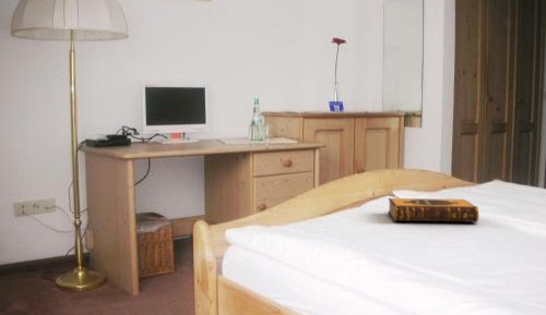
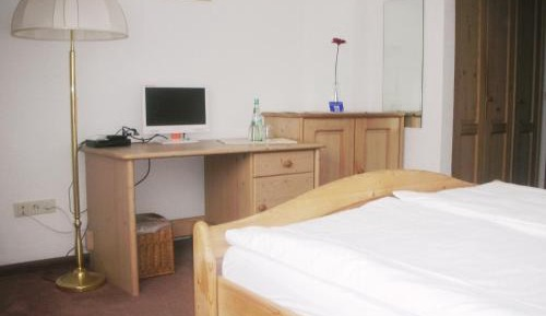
- hardback book [387,197,479,223]
